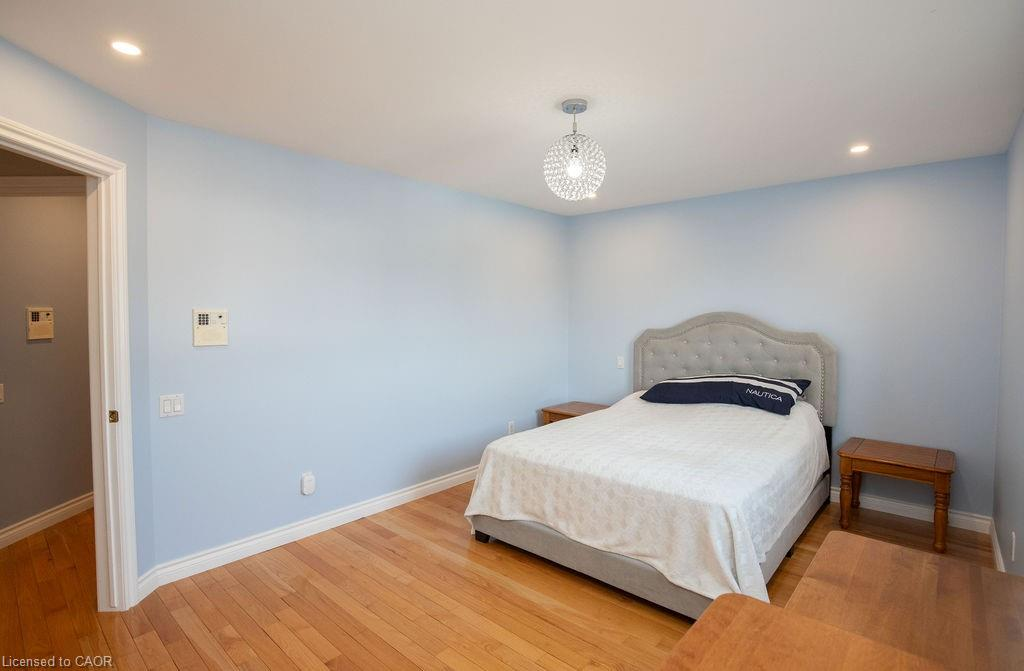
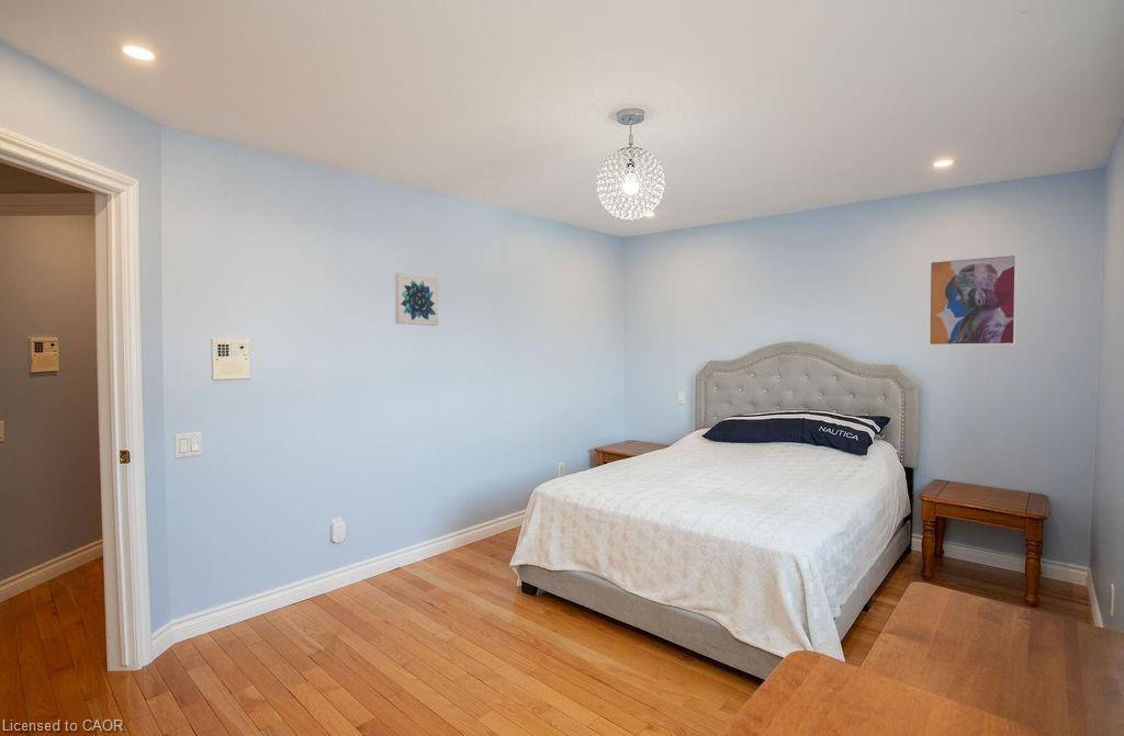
+ wall art [394,272,439,327]
+ wall art [928,253,1018,347]
